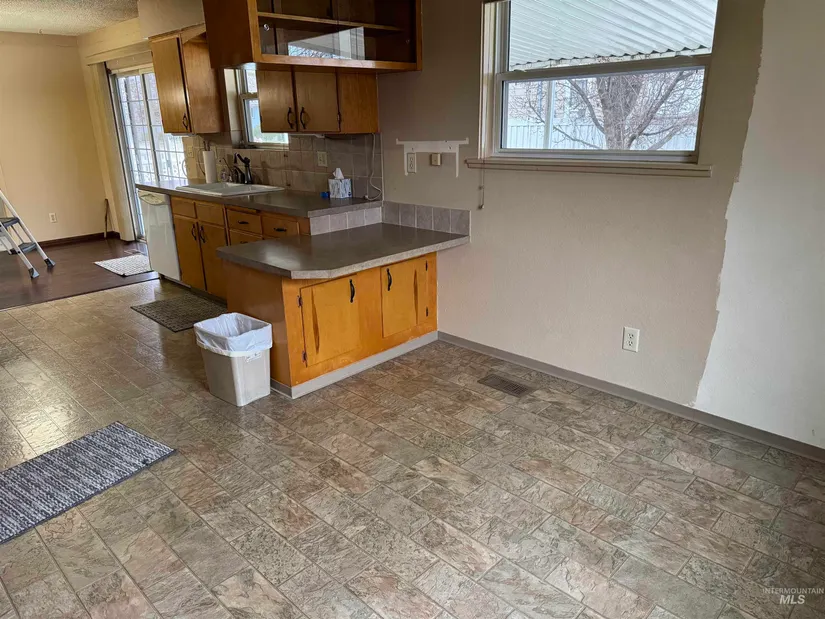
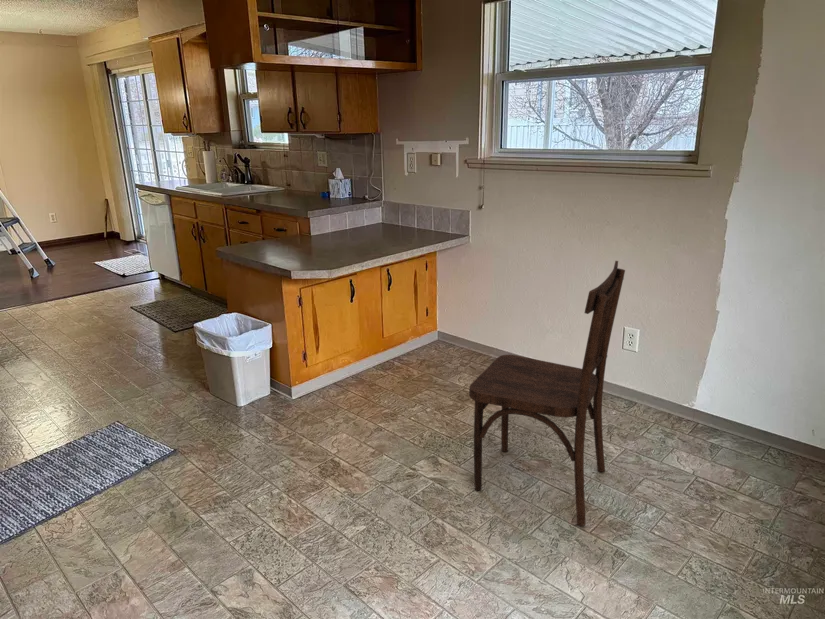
+ dining chair [468,260,626,527]
